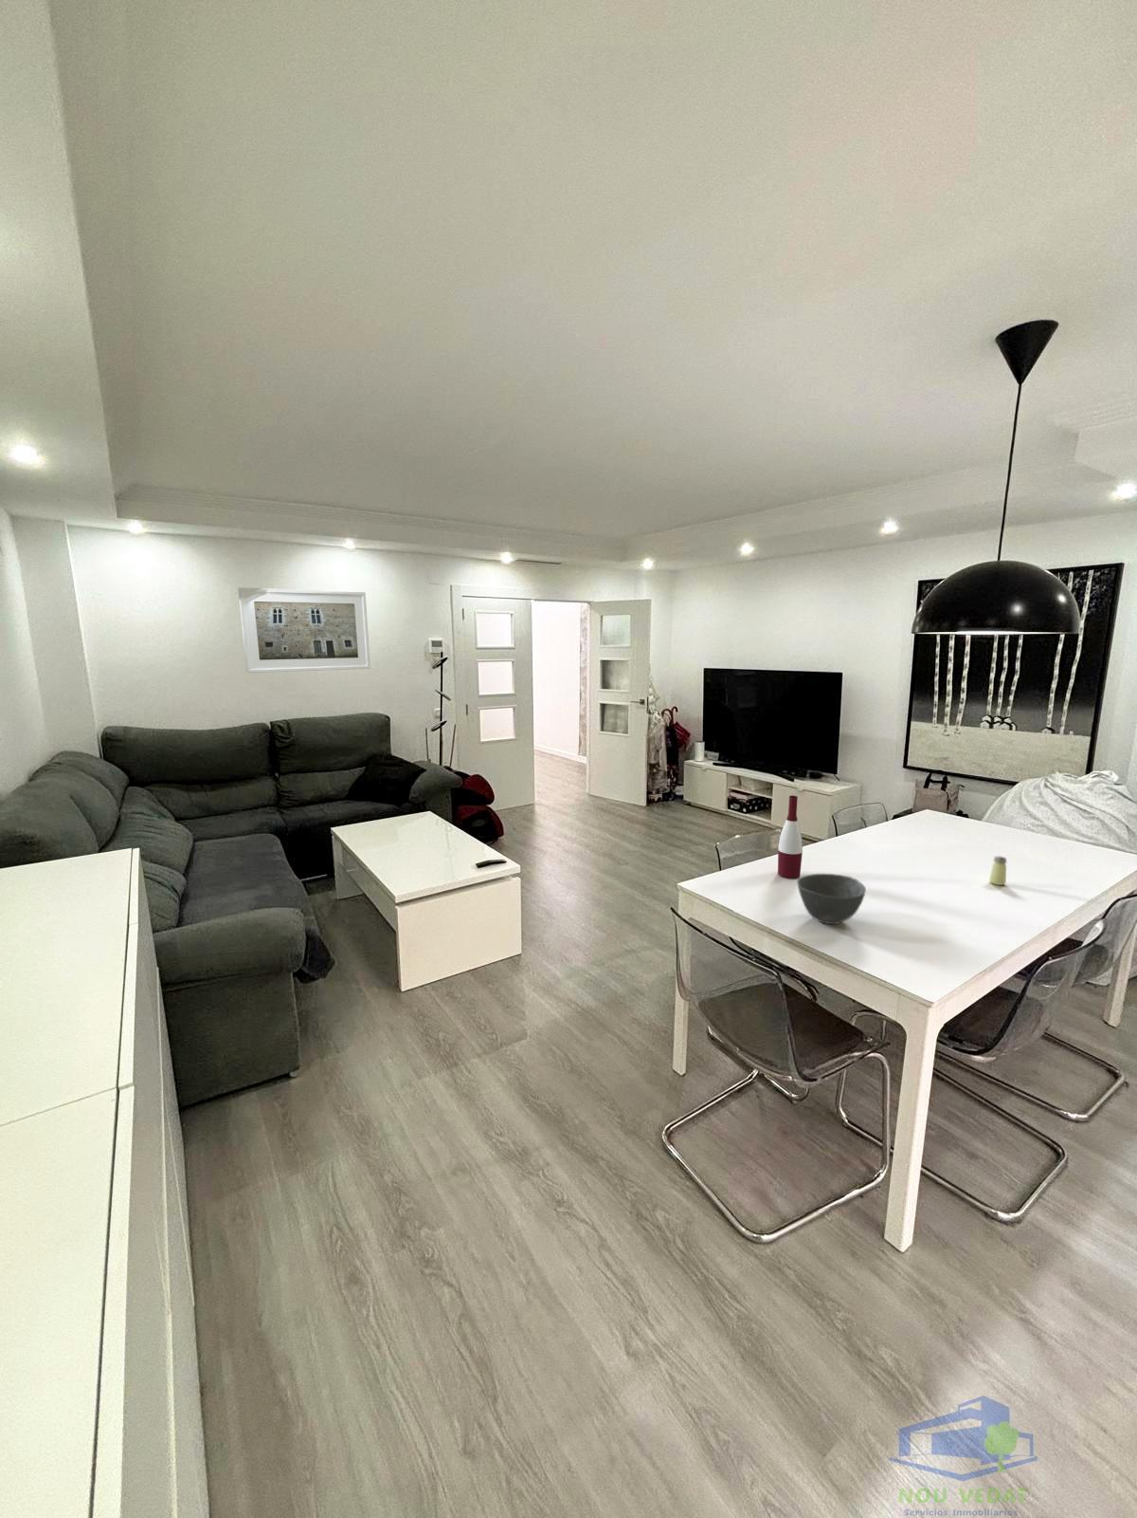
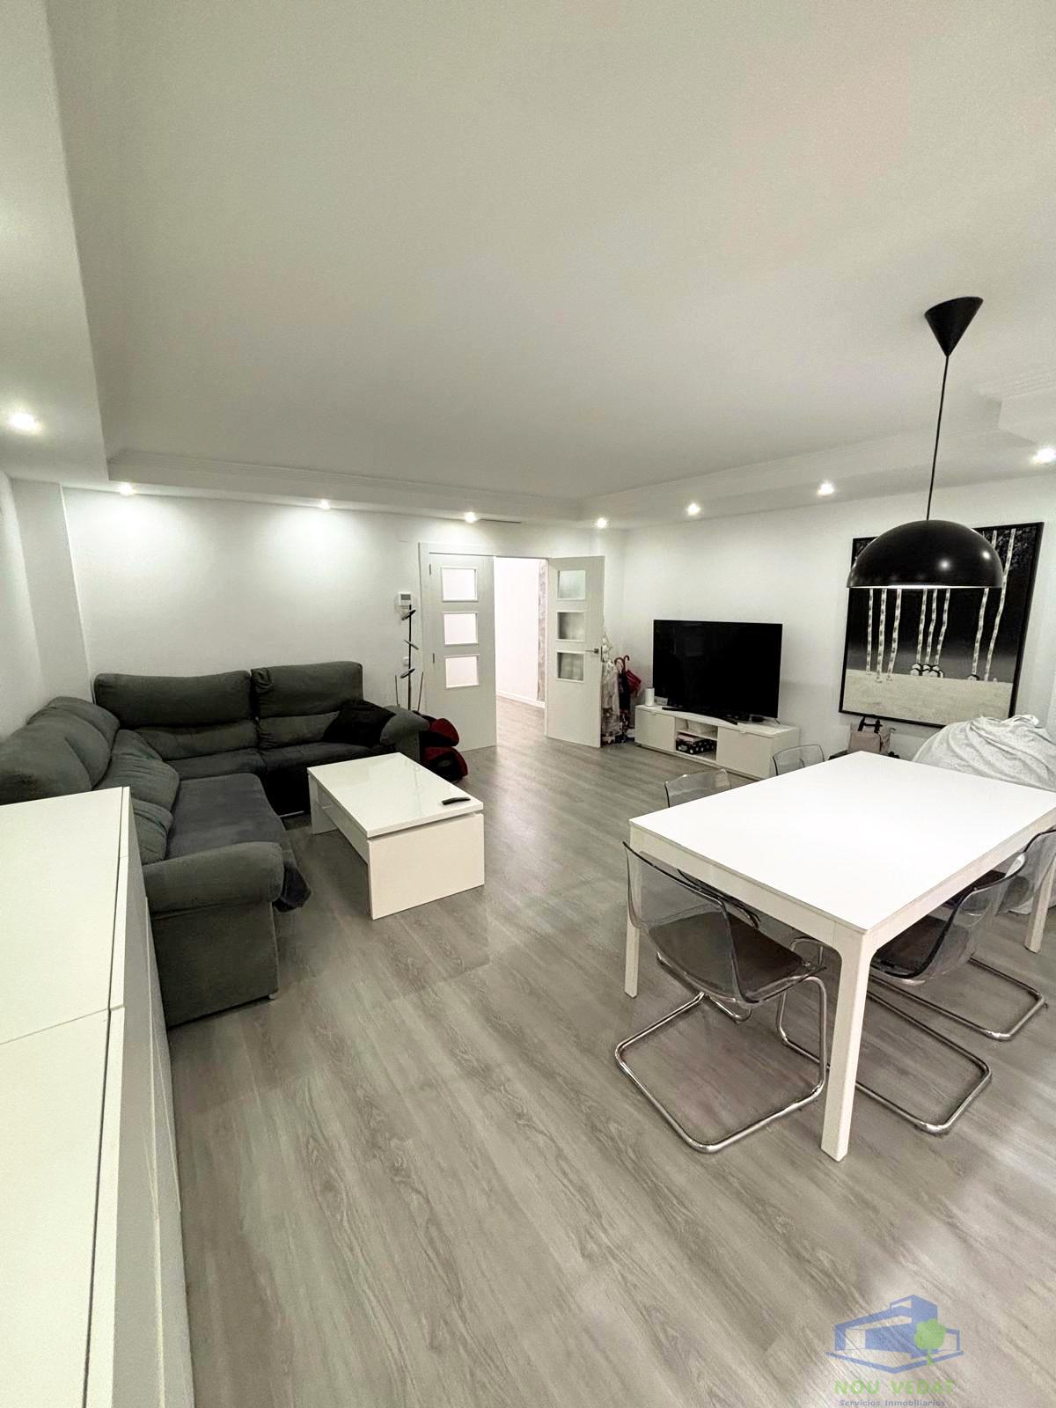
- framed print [236,587,371,674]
- saltshaker [988,856,1007,886]
- bowl [795,873,867,925]
- alcohol [778,795,804,880]
